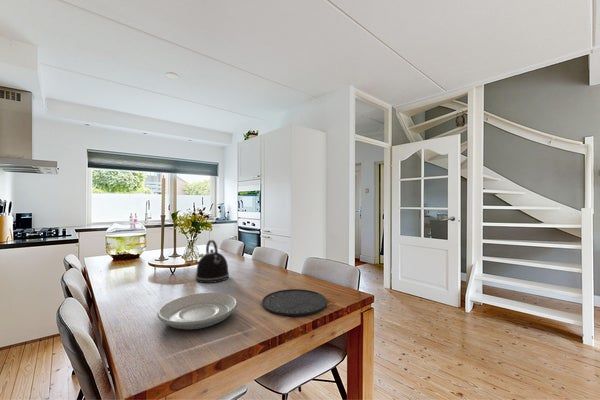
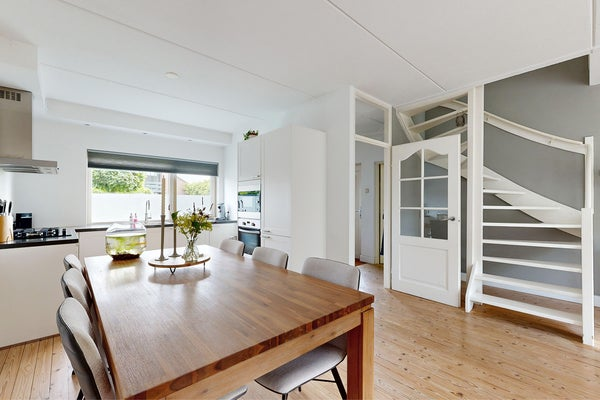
- plate [261,288,328,318]
- kettle [194,239,230,284]
- plate [156,292,239,330]
